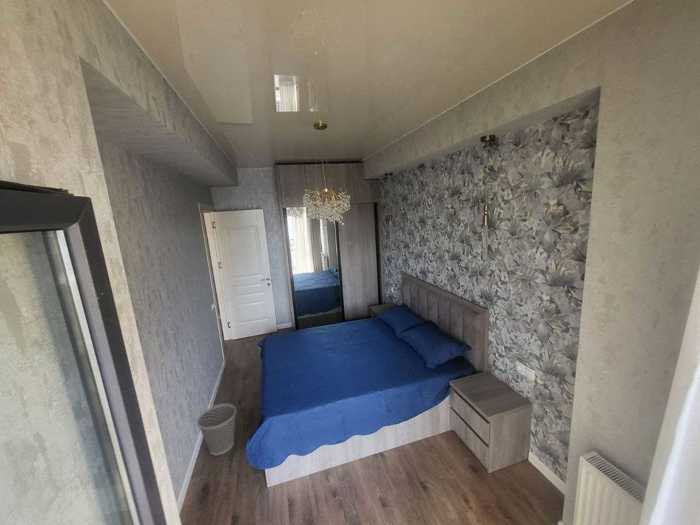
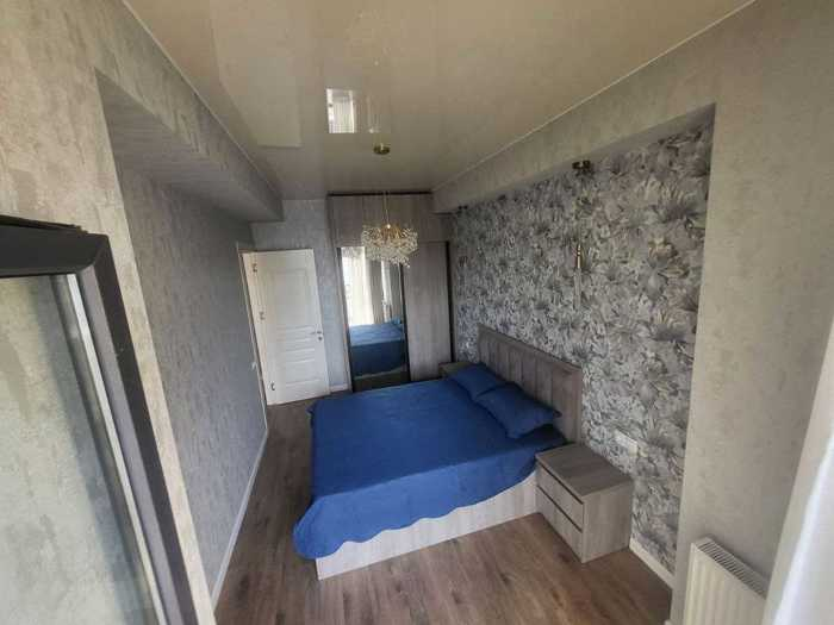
- wastebasket [196,403,237,456]
